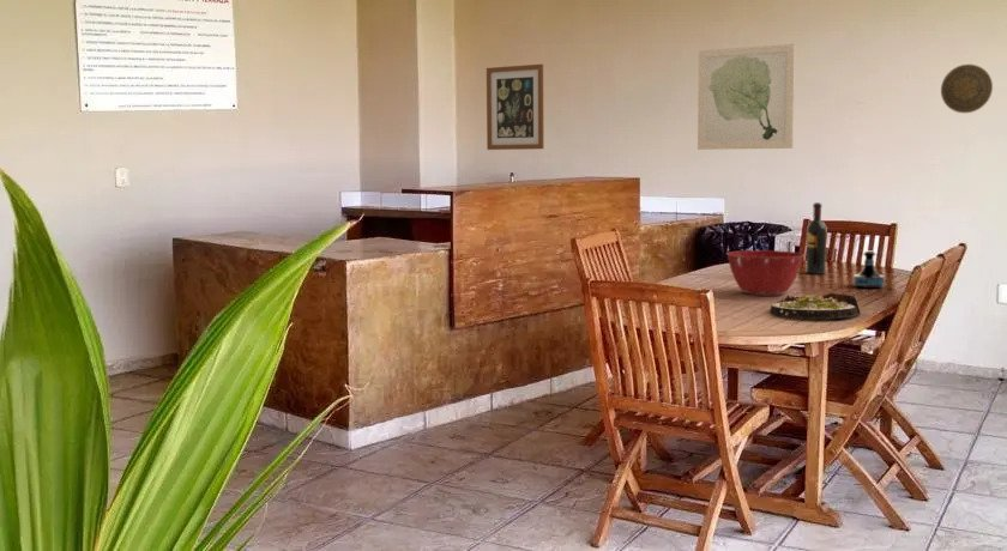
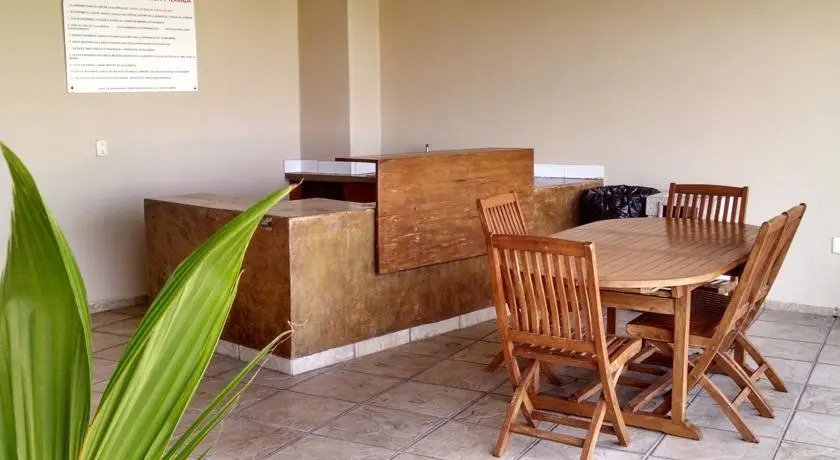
- salad plate [768,292,862,320]
- wine bottle [806,201,828,276]
- wall art [486,63,545,151]
- wall art [697,43,796,151]
- mixing bowl [725,249,806,297]
- tequila bottle [852,250,886,290]
- decorative plate [940,63,994,114]
